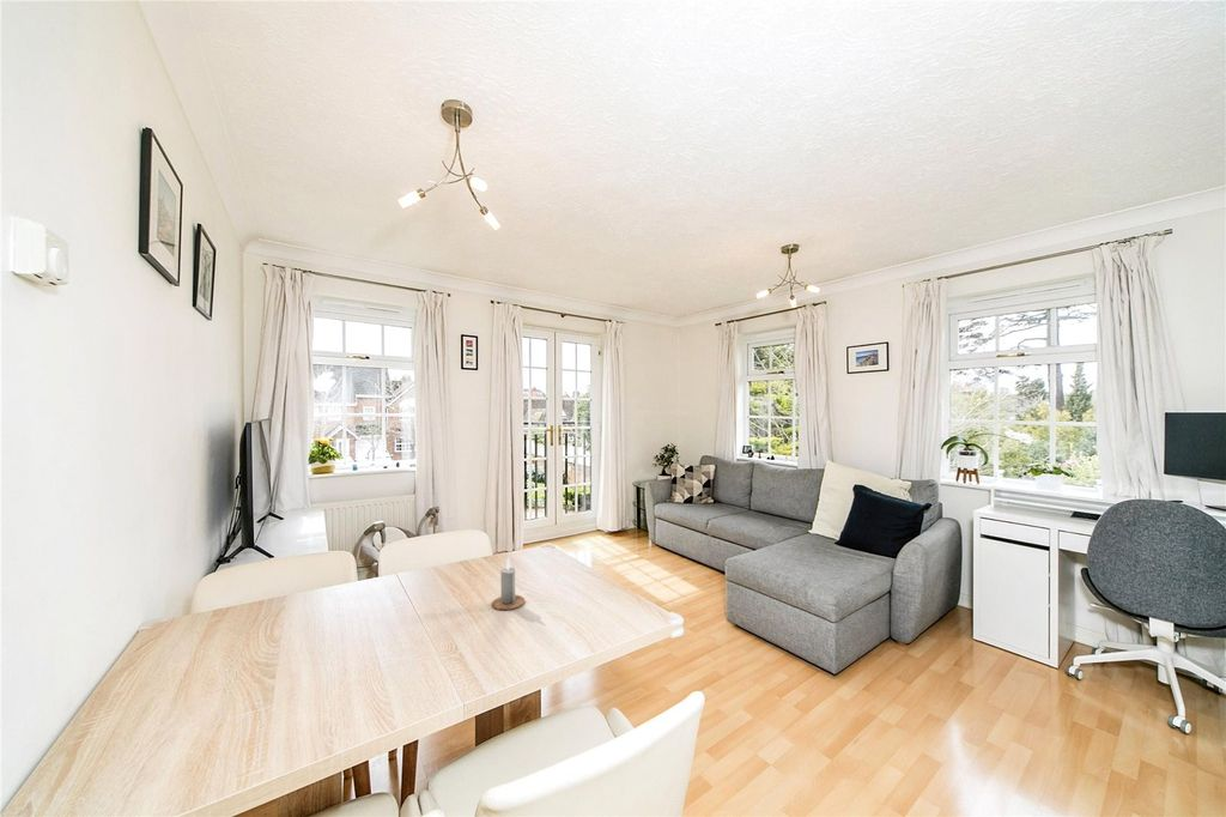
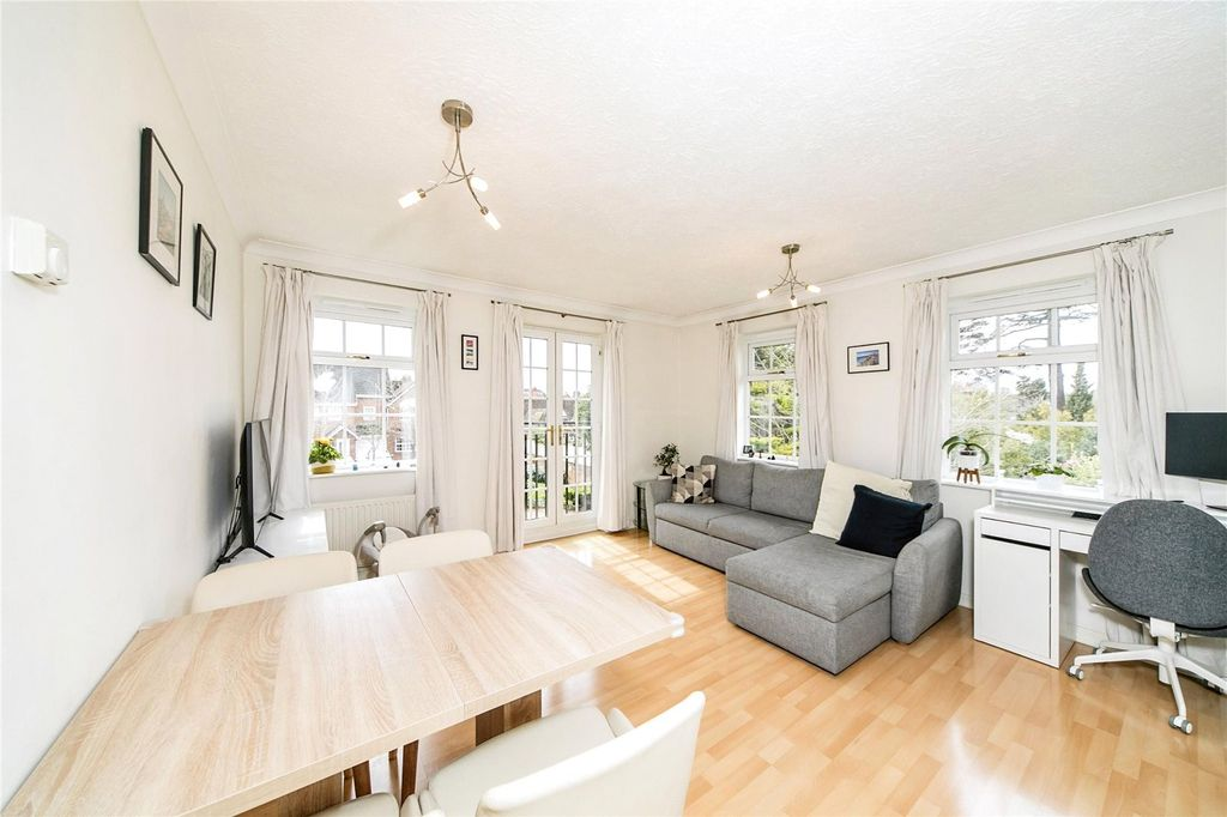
- candle [491,556,526,611]
